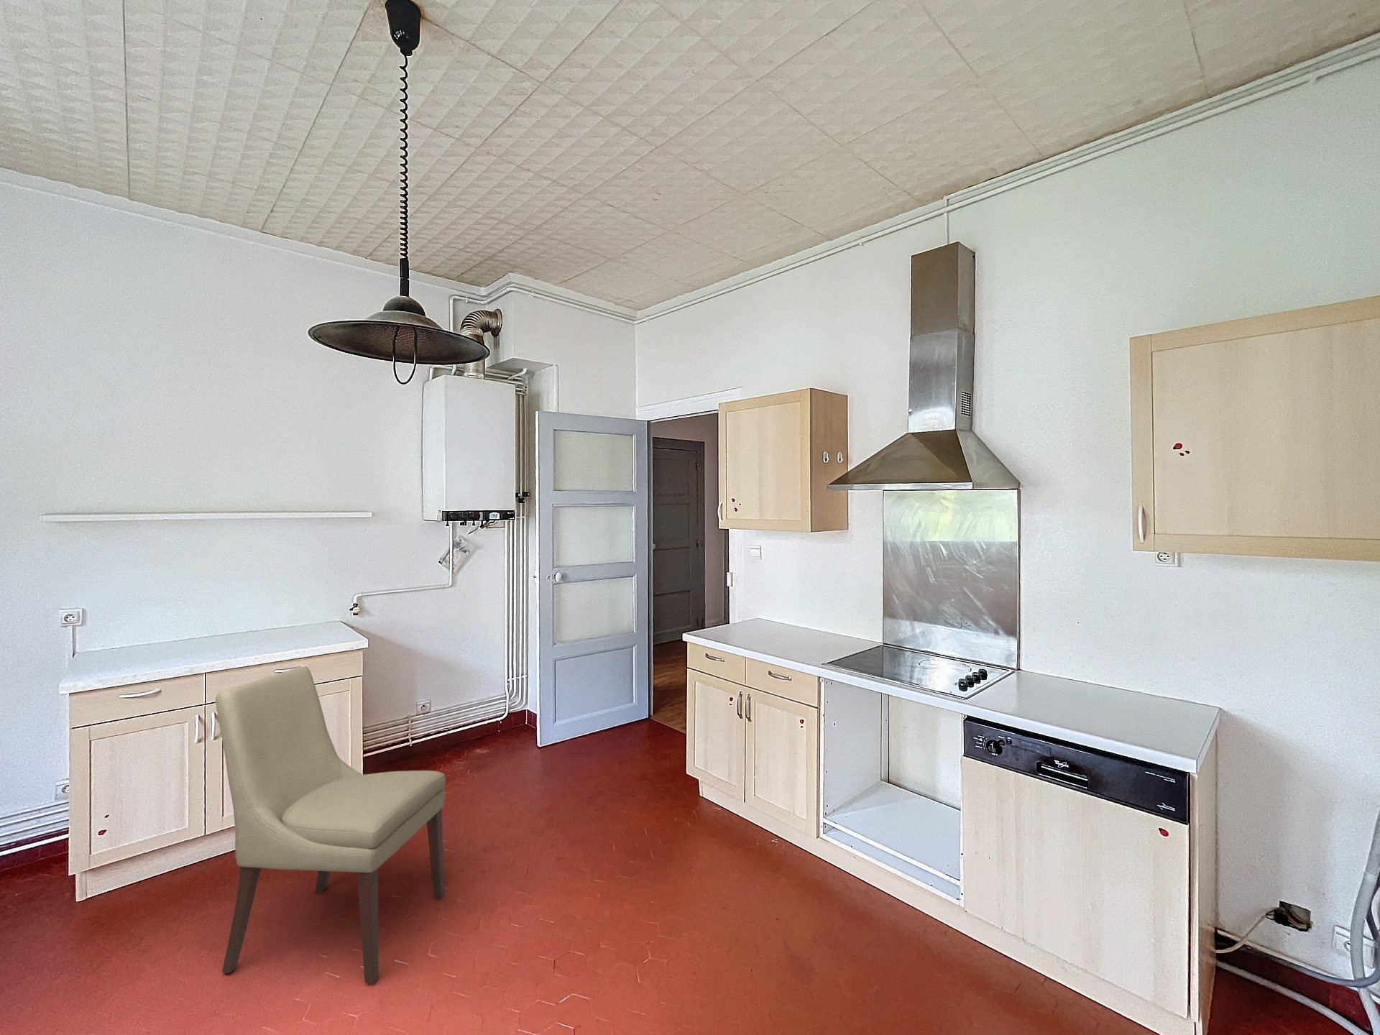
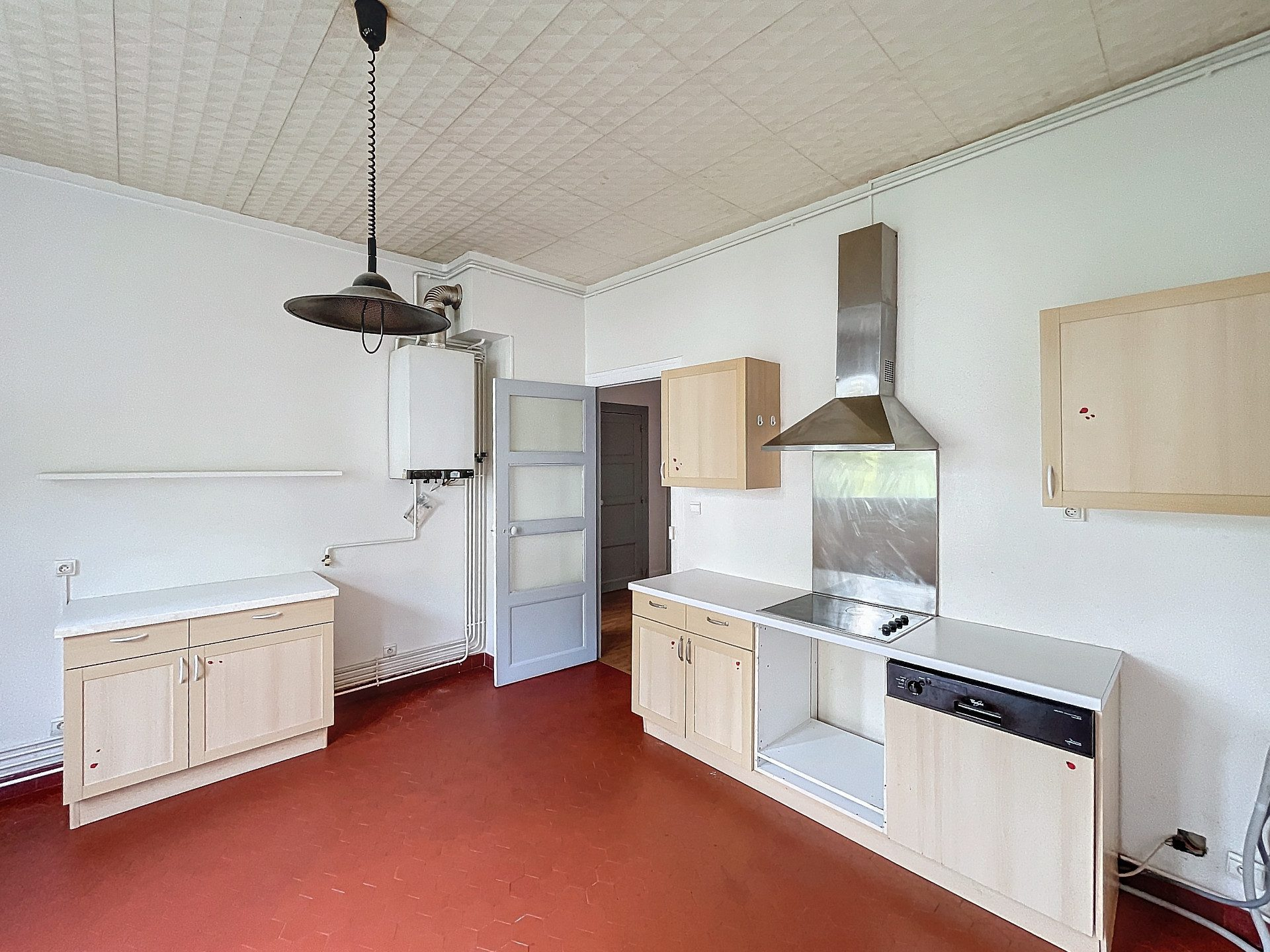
- chair [215,665,447,984]
